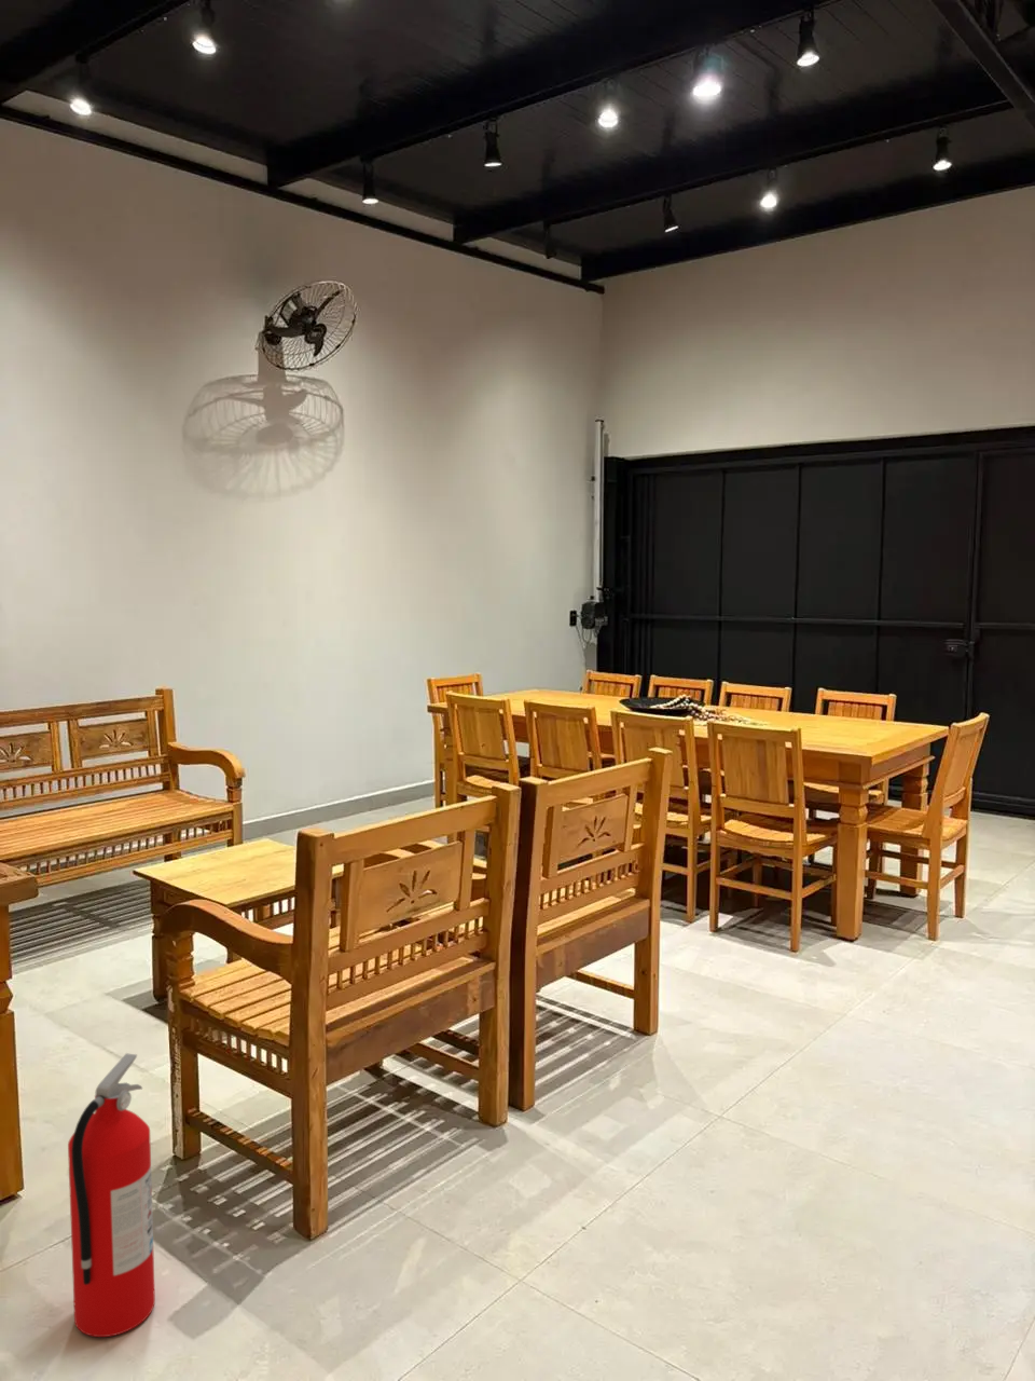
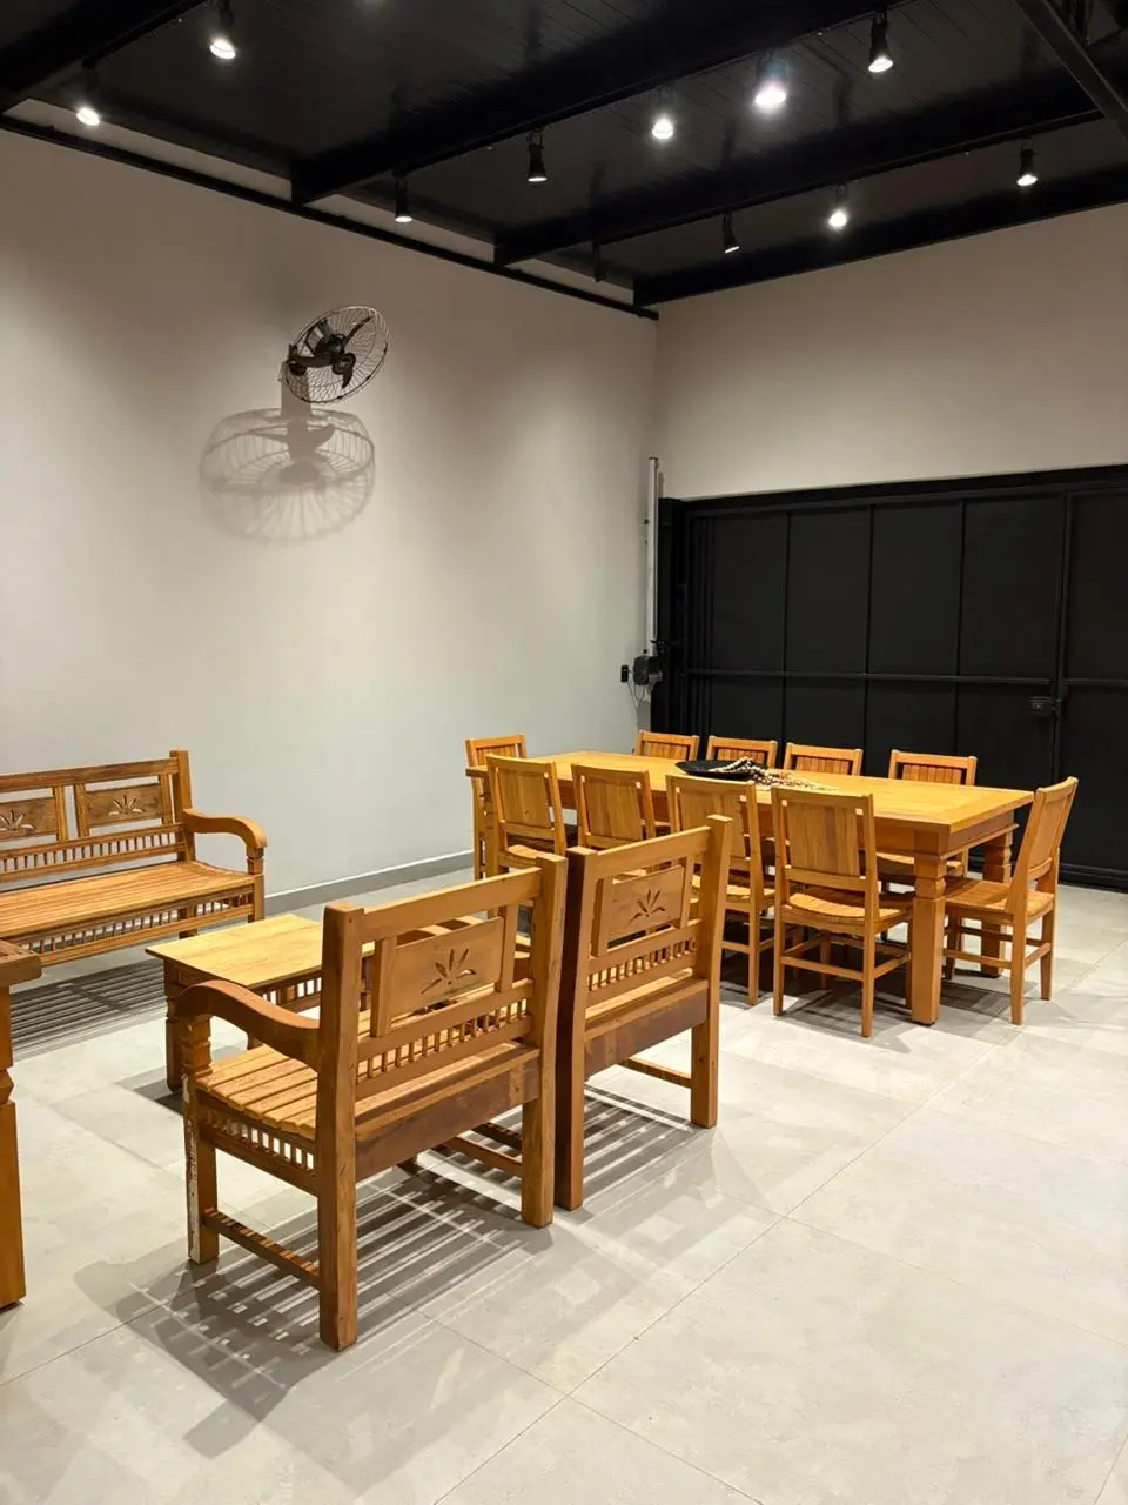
- fire extinguisher [66,1052,157,1338]
